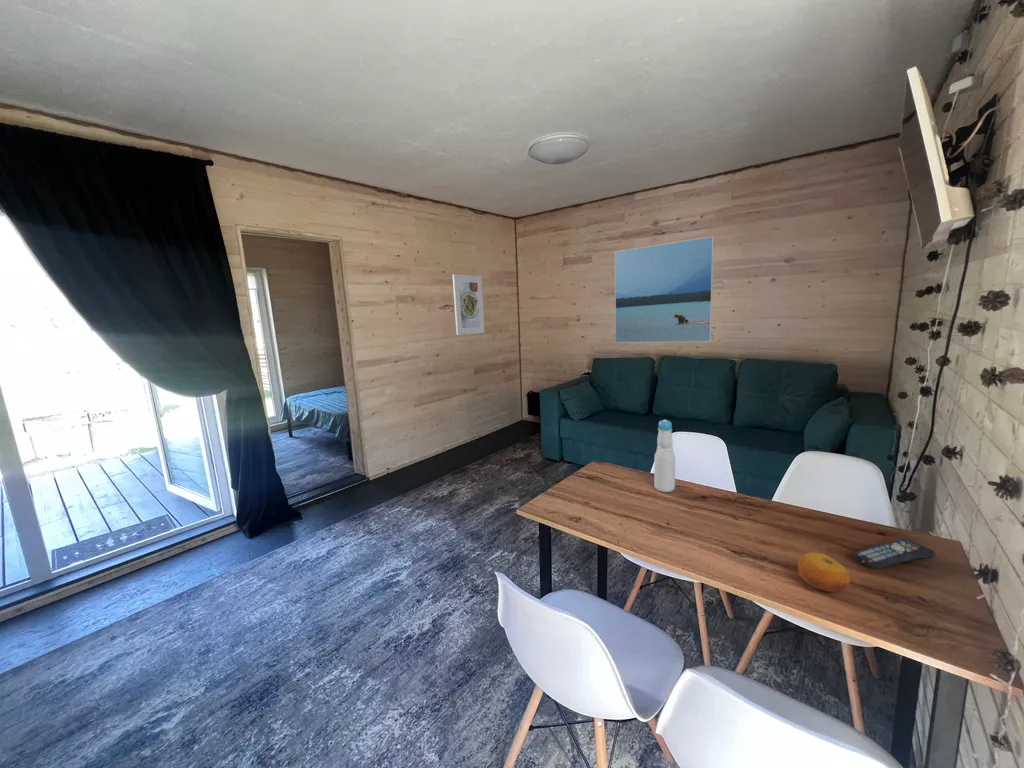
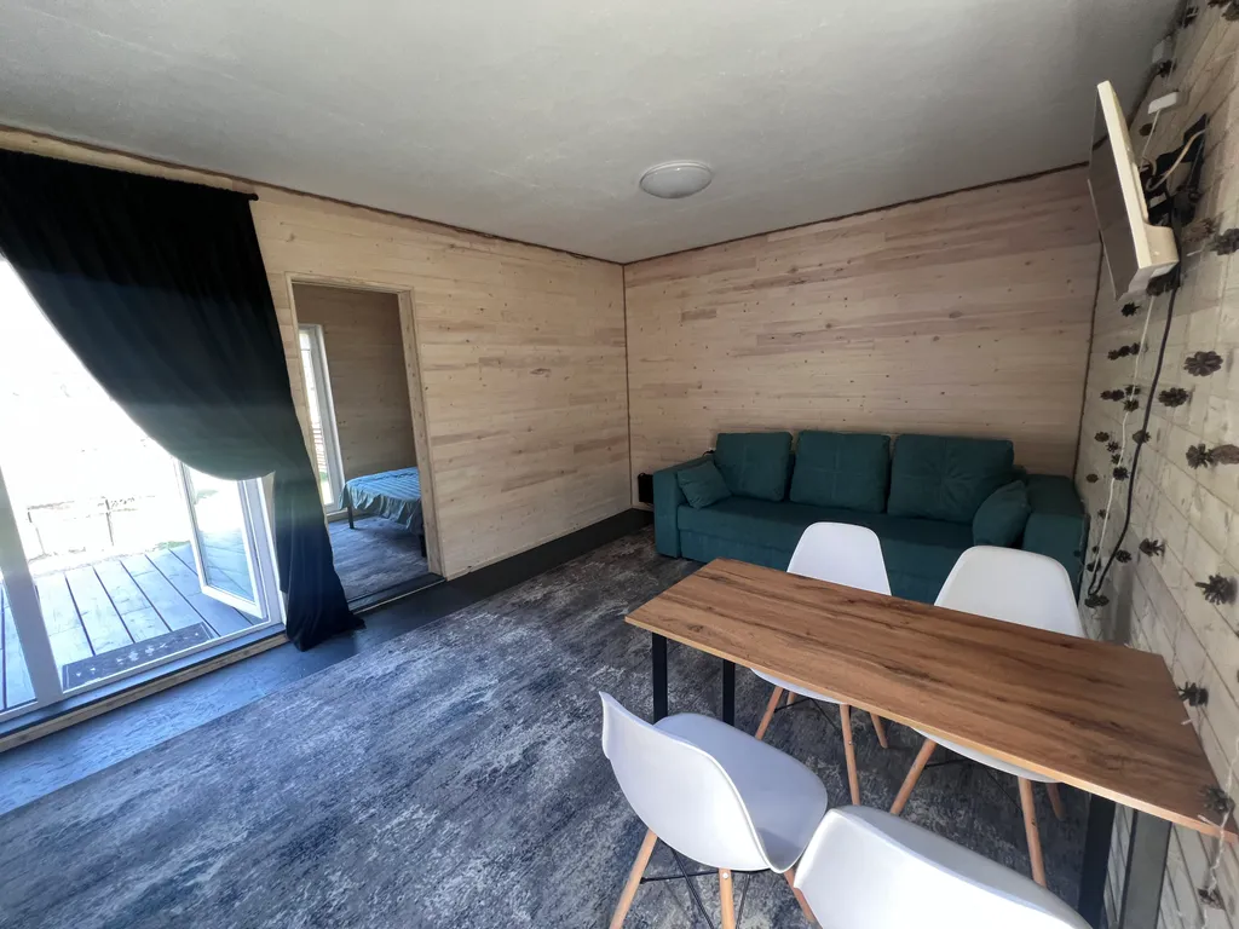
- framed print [452,273,486,336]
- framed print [614,235,715,343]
- remote control [851,537,936,570]
- fruit [797,552,851,593]
- bottle [653,419,676,493]
